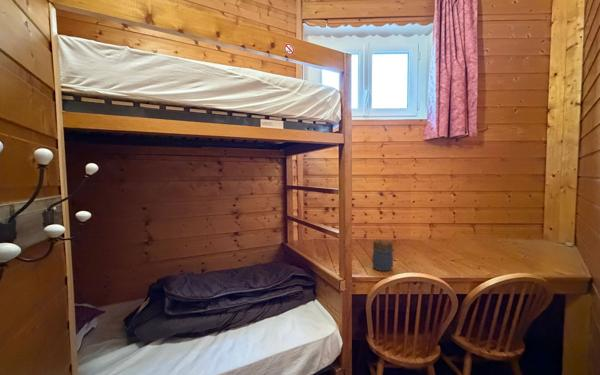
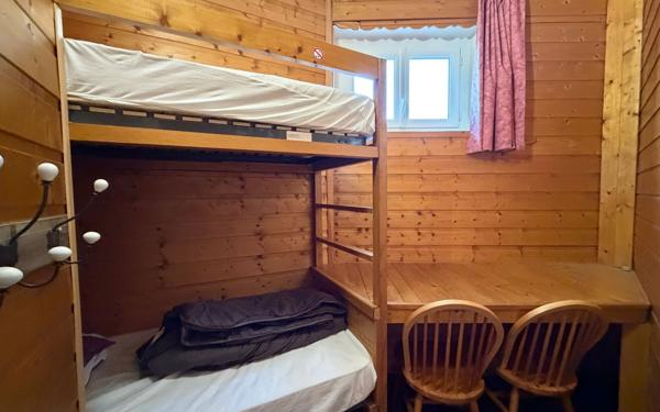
- jar [371,239,396,272]
